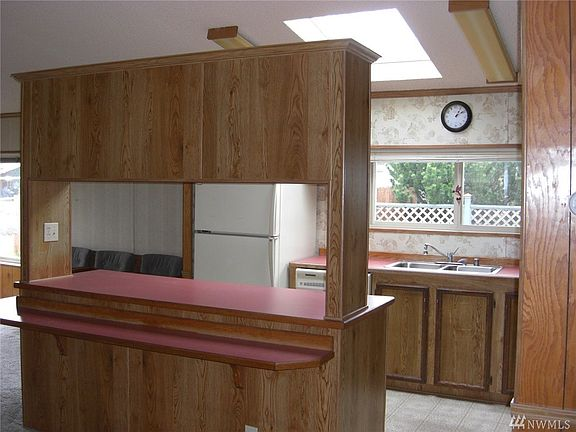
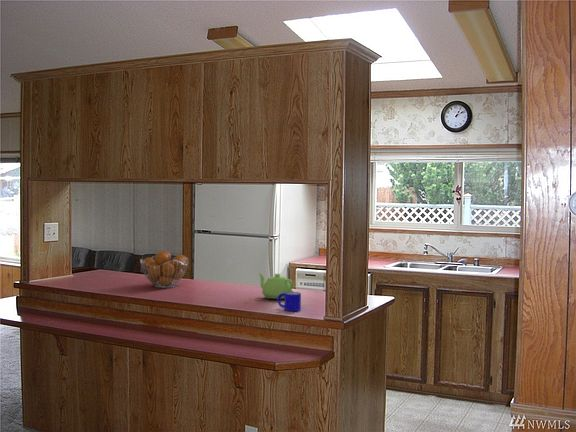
+ teapot [257,272,295,301]
+ mug [276,291,302,312]
+ fruit basket [139,249,190,289]
